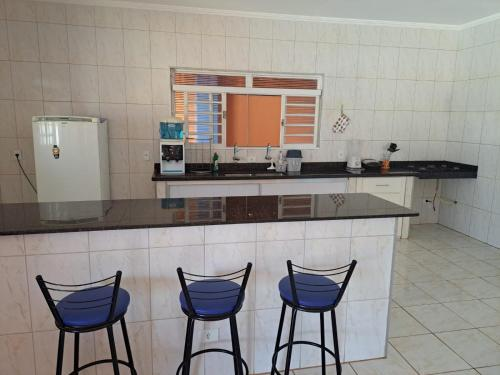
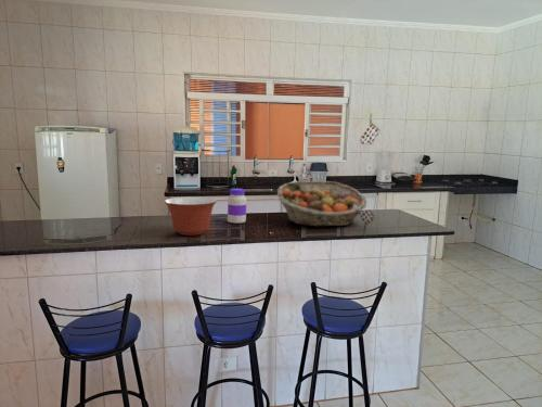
+ mixing bowl [164,195,218,237]
+ fruit basket [276,180,367,228]
+ jar [227,188,247,225]
